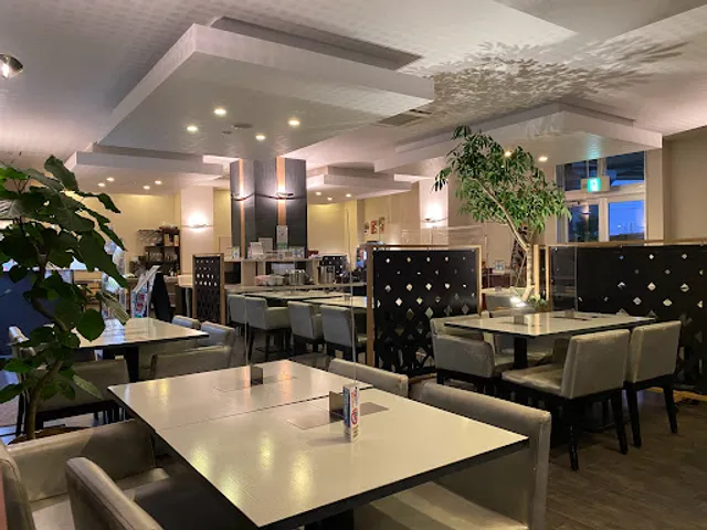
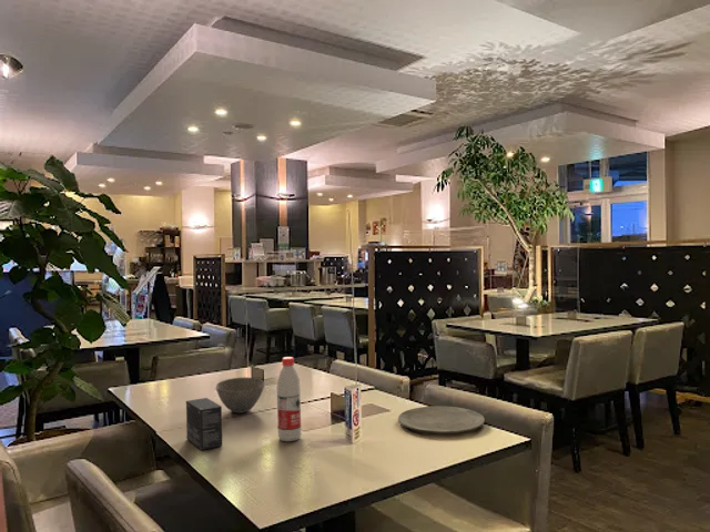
+ bowl [215,377,265,415]
+ water bottle [276,356,303,442]
+ plate [397,405,486,434]
+ small box [185,397,223,451]
